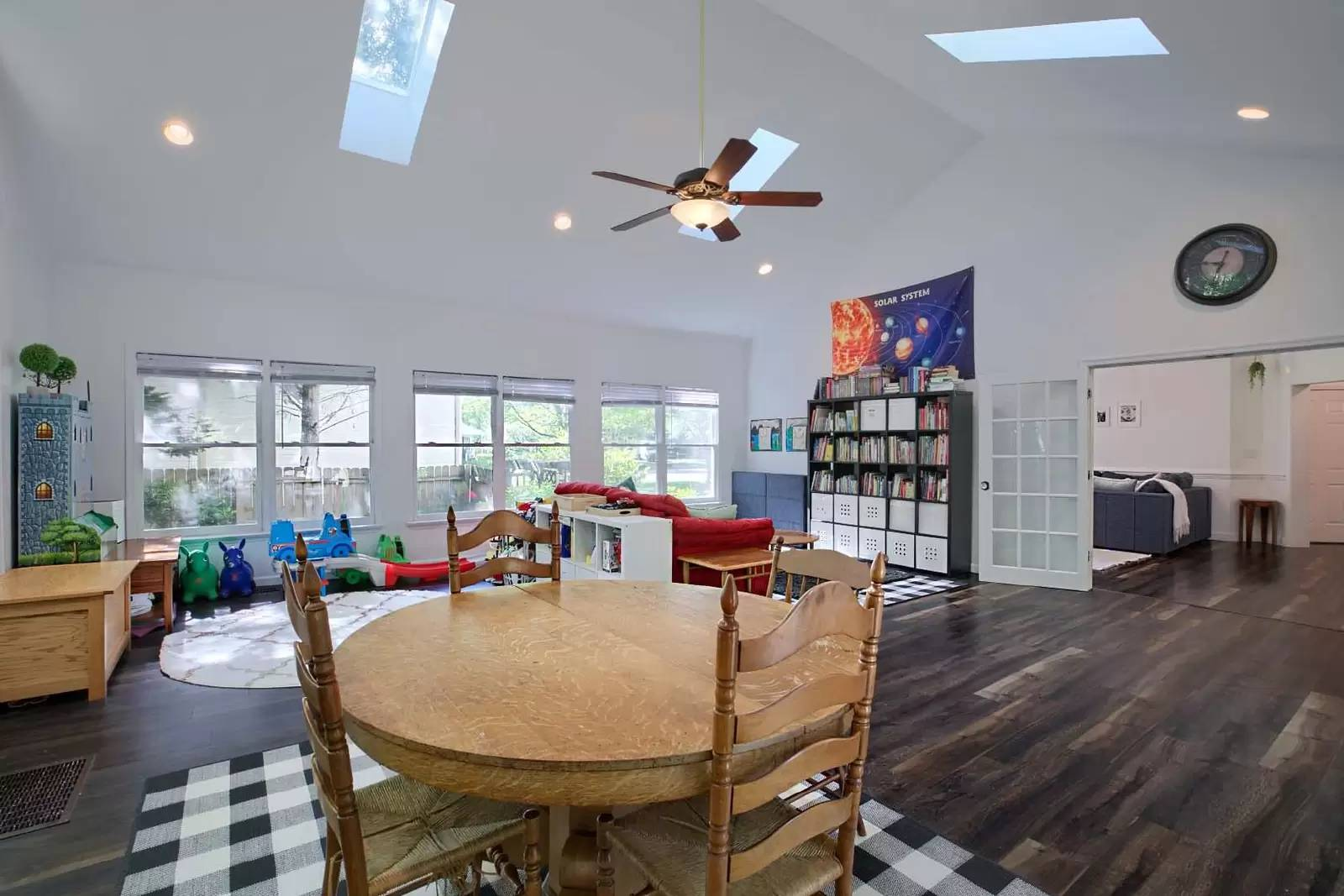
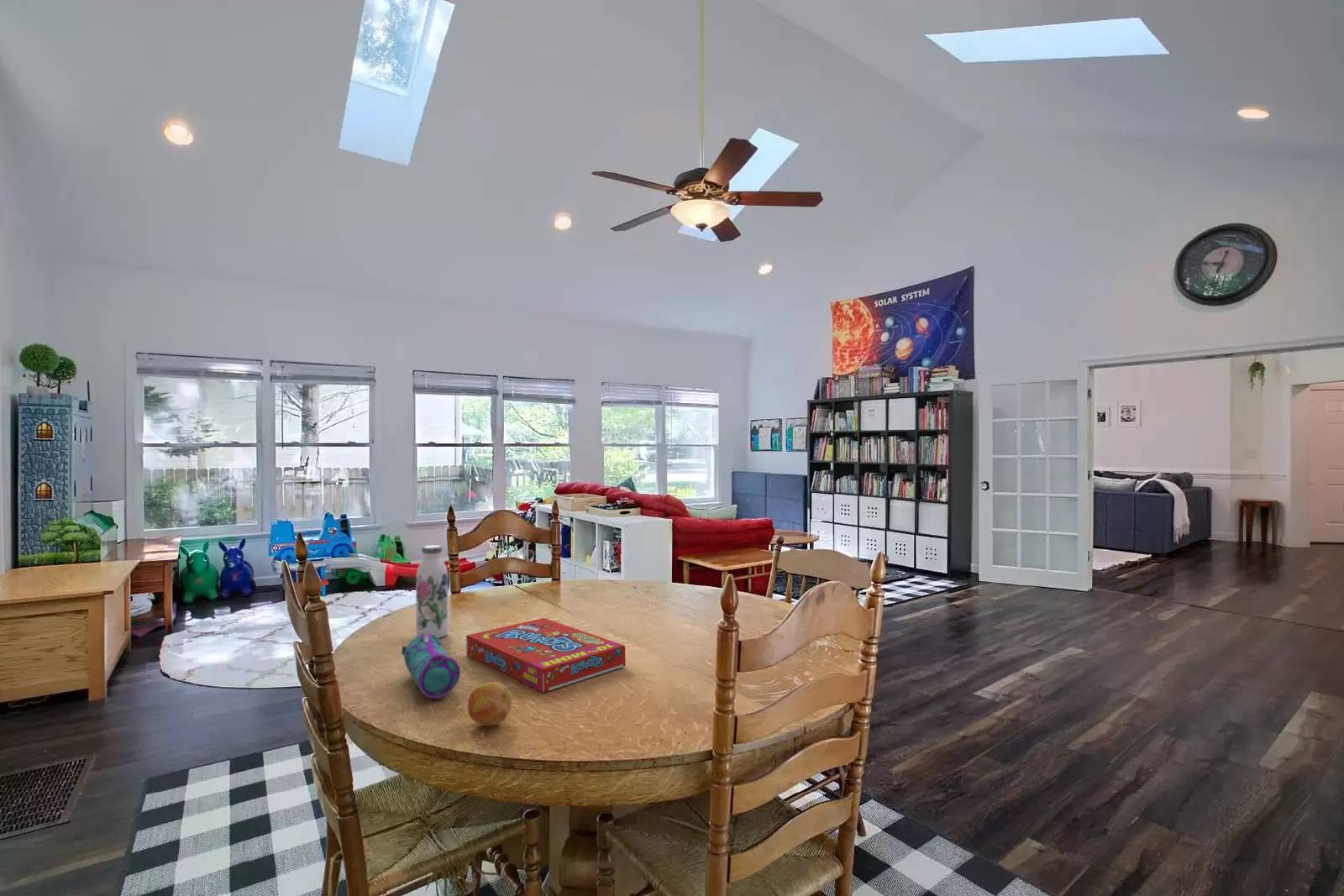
+ fruit [467,681,513,726]
+ pencil case [401,632,461,700]
+ water bottle [415,544,449,639]
+ snack box [465,617,626,694]
